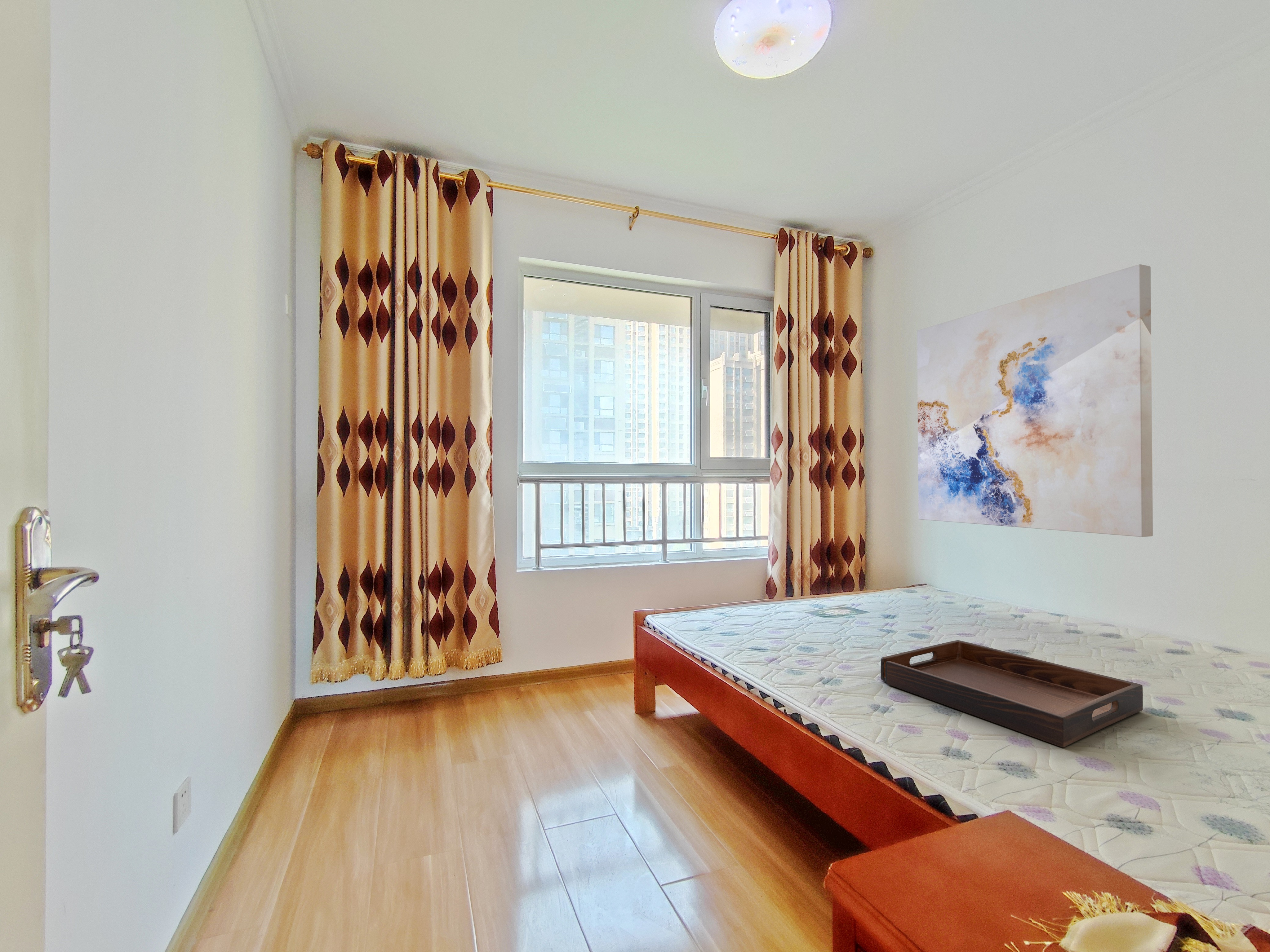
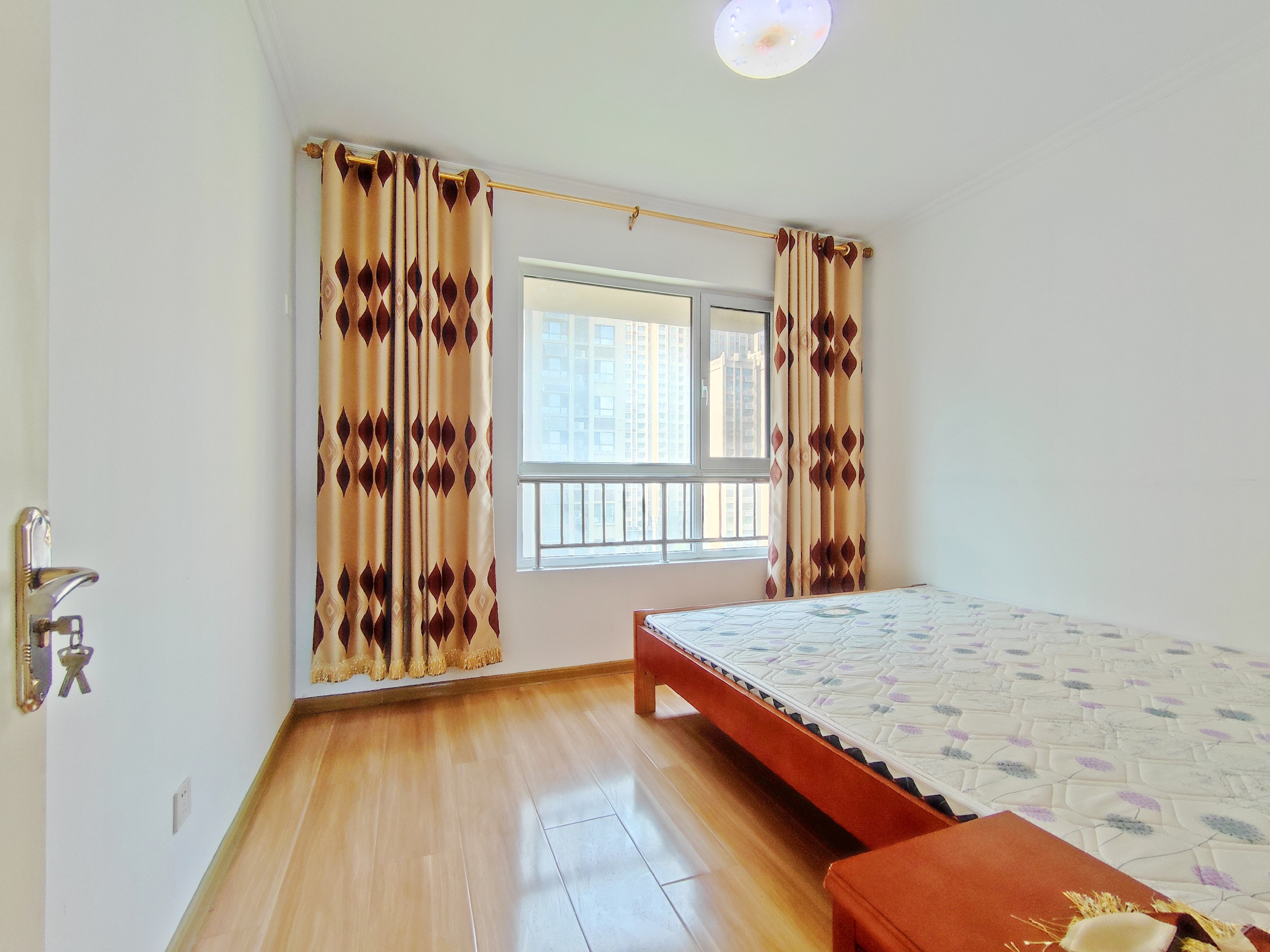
- serving tray [880,640,1143,748]
- wall art [917,264,1153,537]
